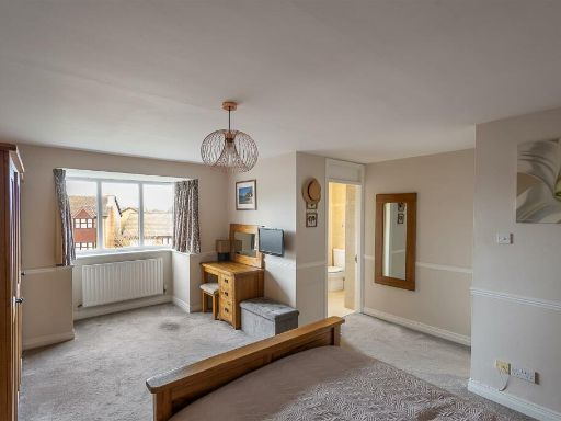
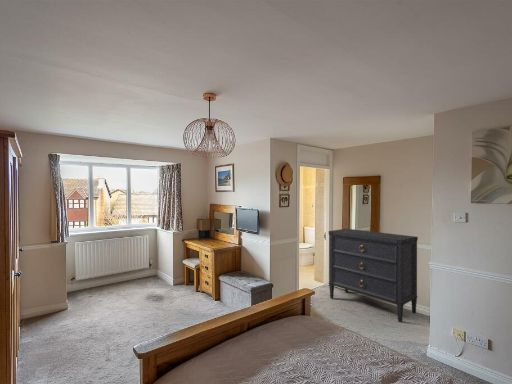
+ dresser [328,228,419,323]
